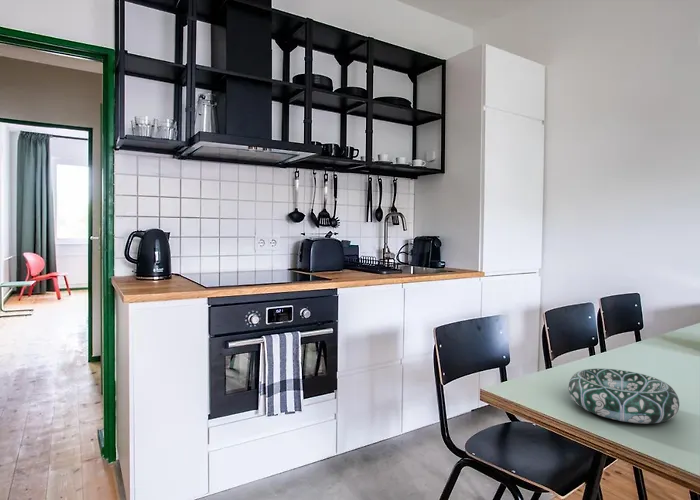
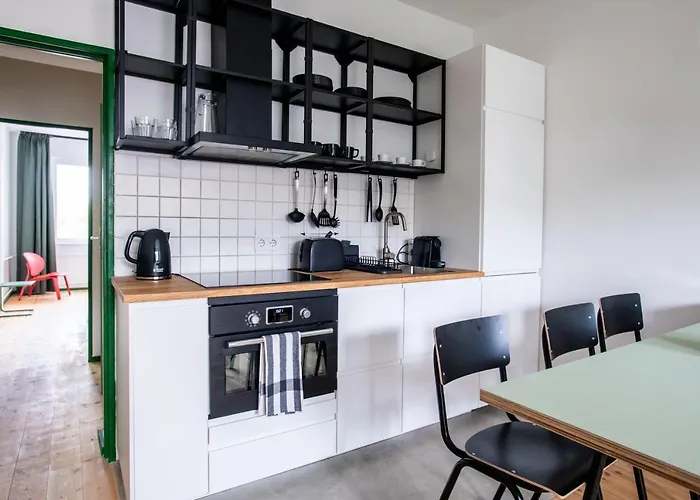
- decorative bowl [568,367,680,424]
